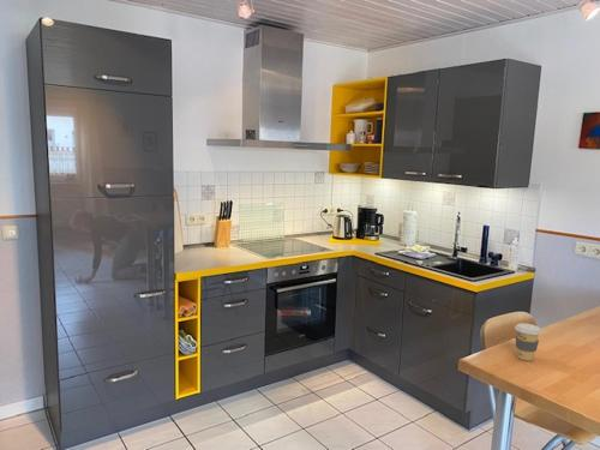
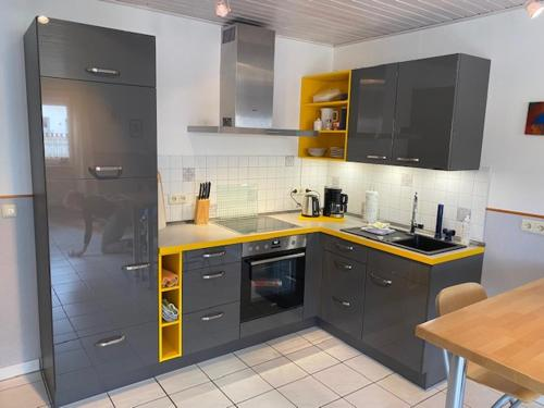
- coffee cup [514,323,542,362]
